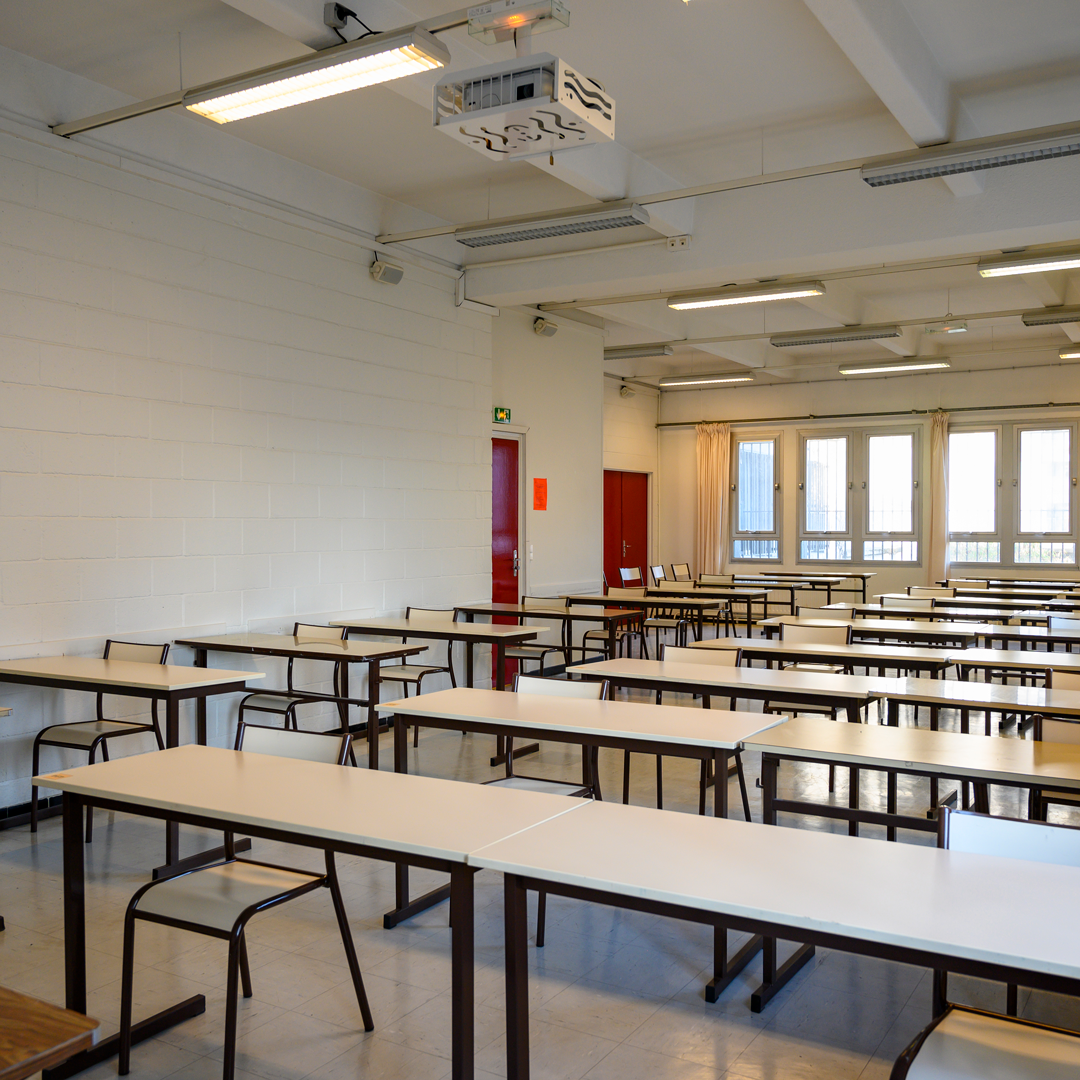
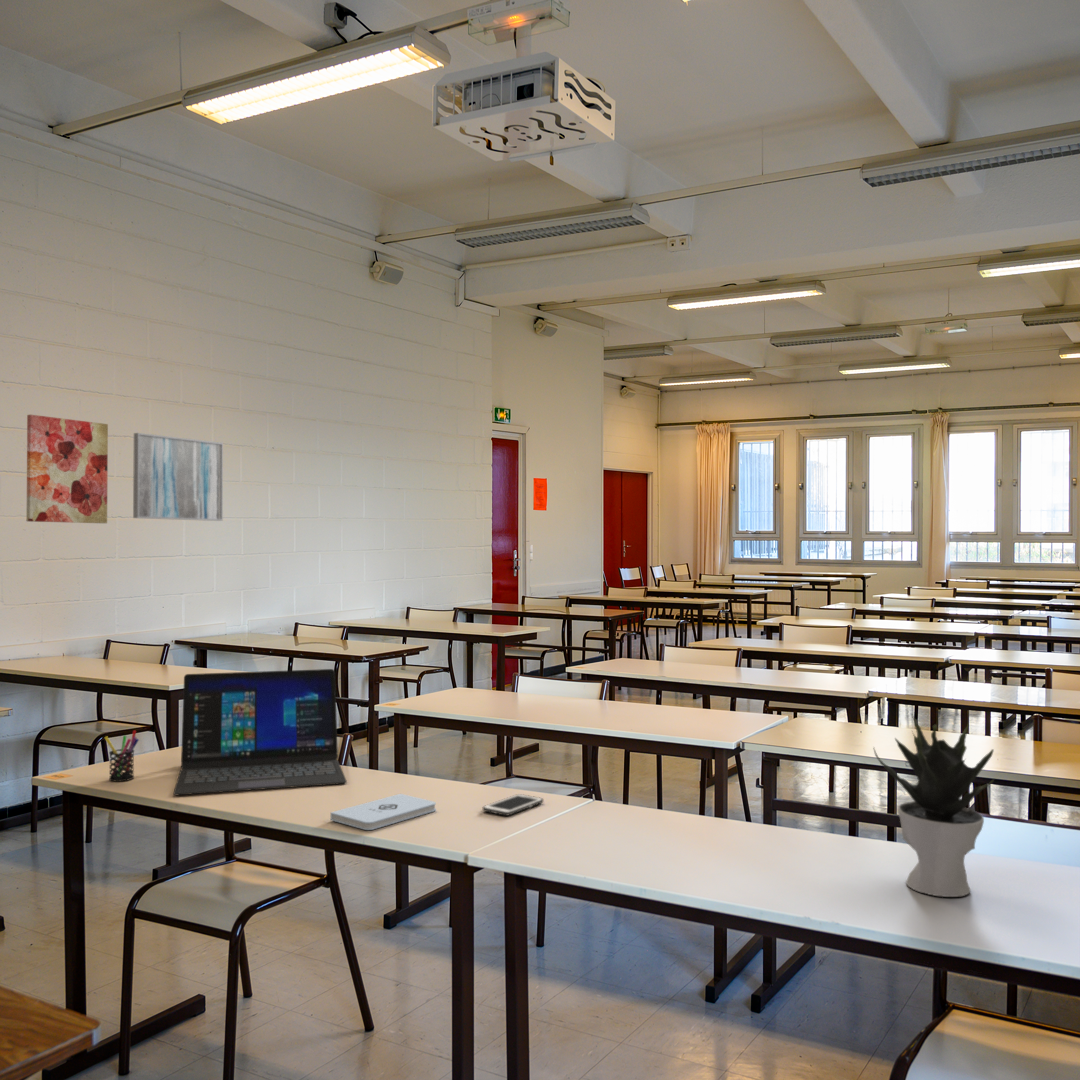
+ wall art [132,432,224,522]
+ potted plant [872,714,996,898]
+ pen holder [104,730,140,782]
+ wall art [26,414,109,524]
+ laptop [172,668,348,796]
+ notepad [330,793,437,831]
+ cell phone [482,793,544,817]
